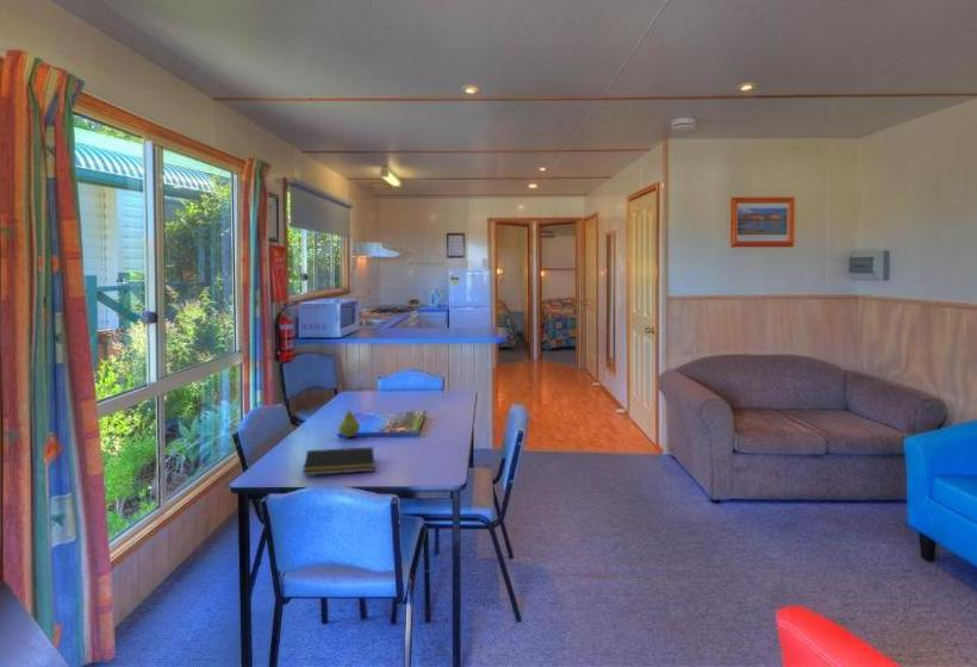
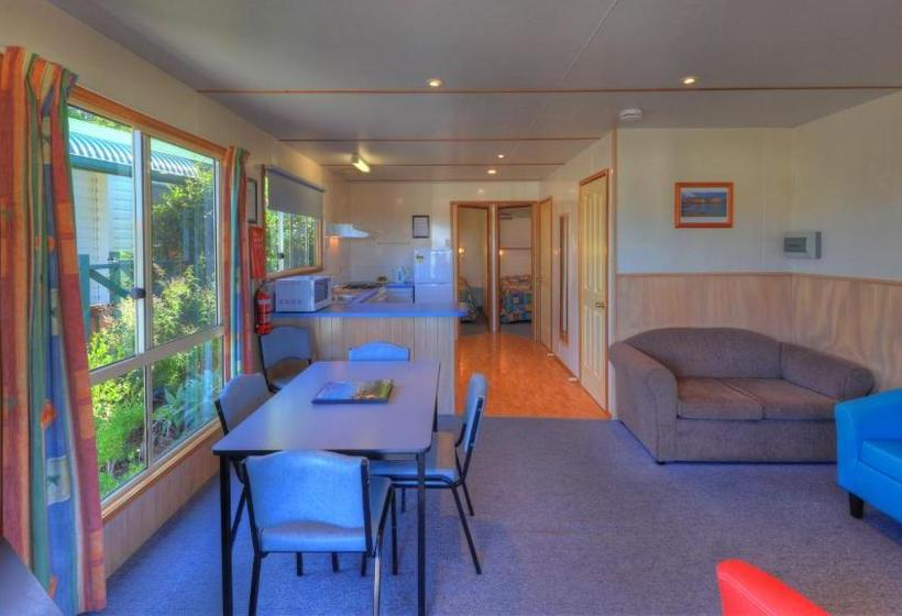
- notepad [303,445,375,476]
- fruit [338,406,361,438]
